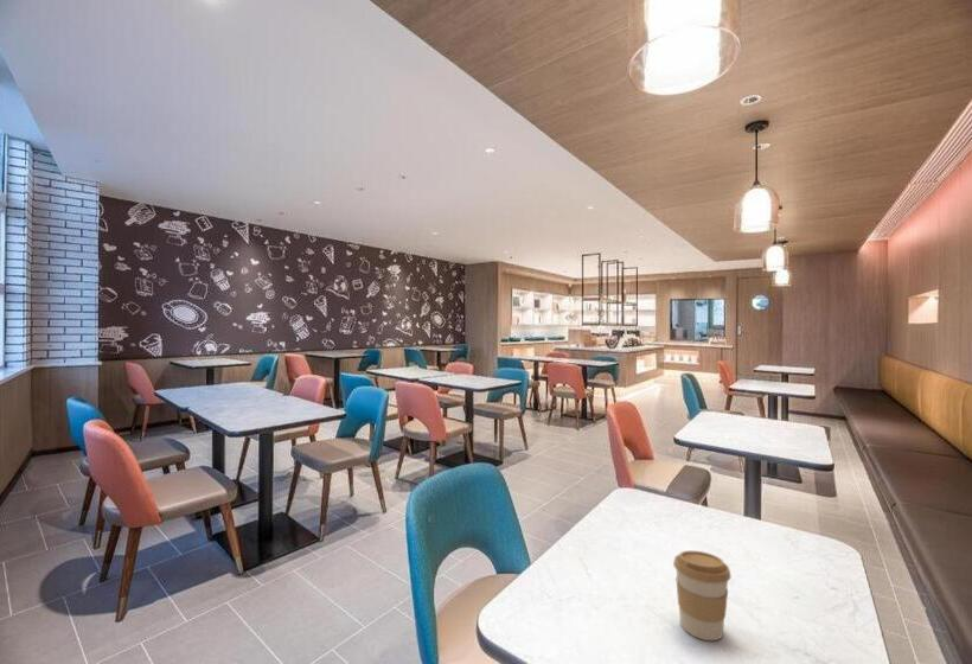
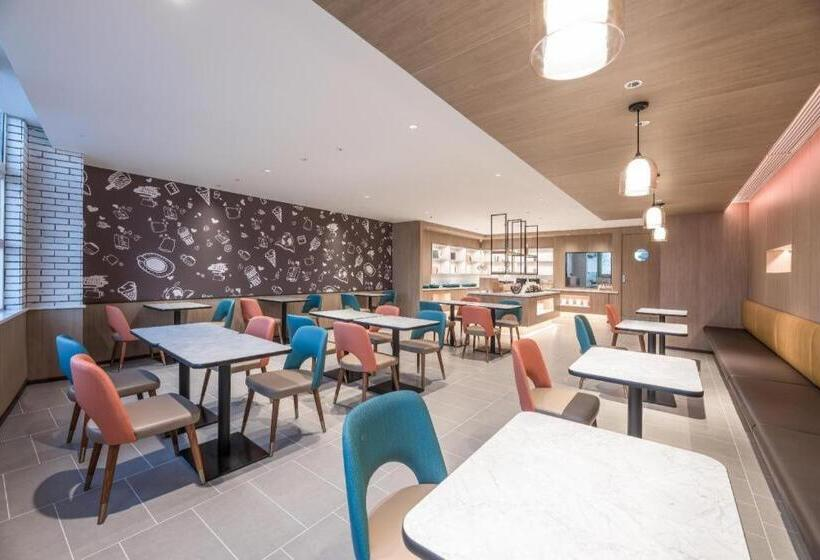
- coffee cup [672,550,733,641]
